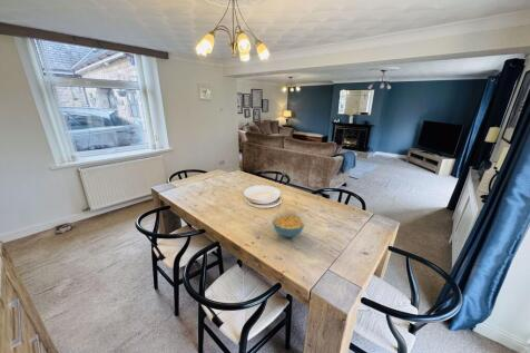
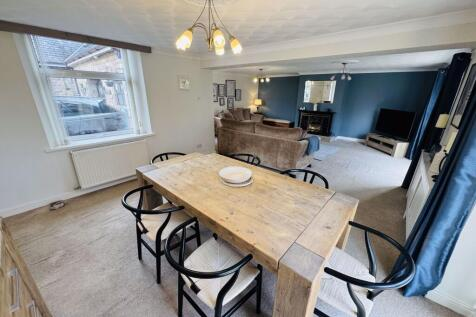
- cereal bowl [271,212,306,238]
